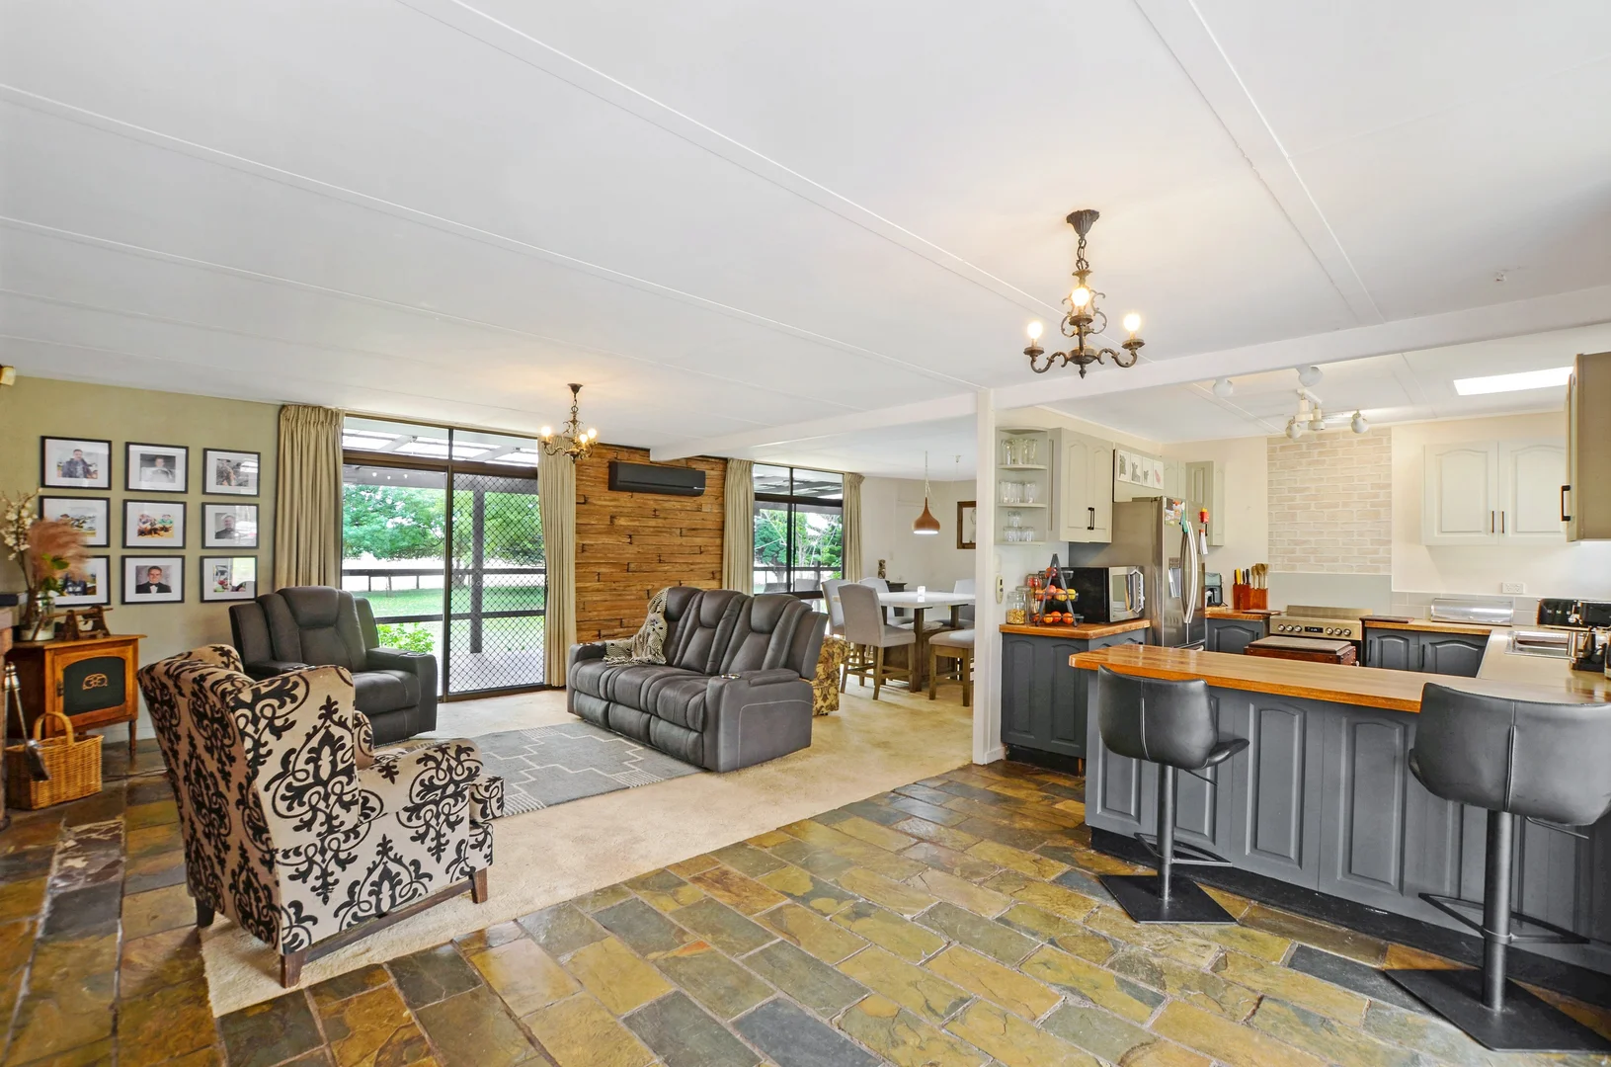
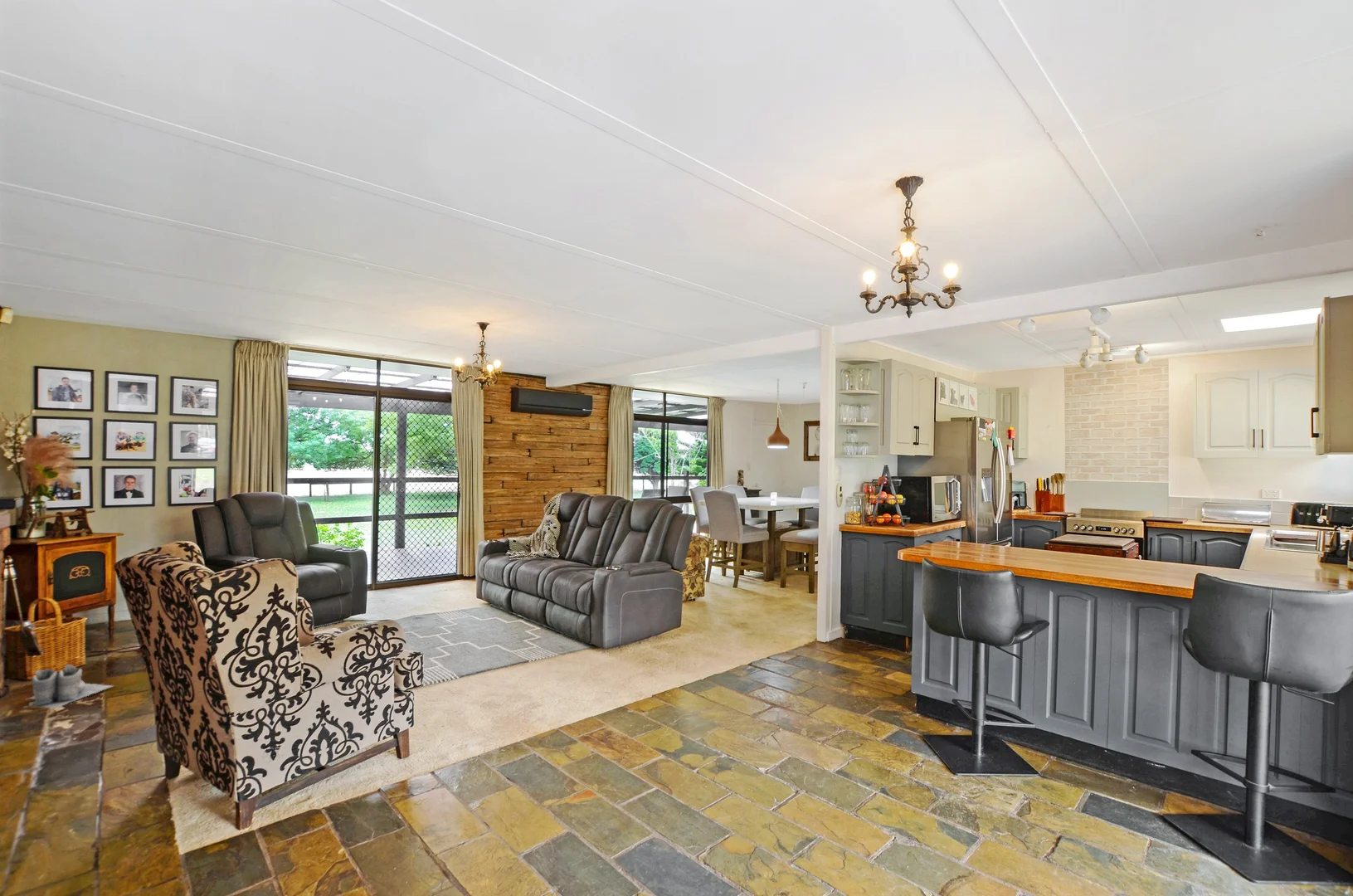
+ boots [22,664,114,709]
